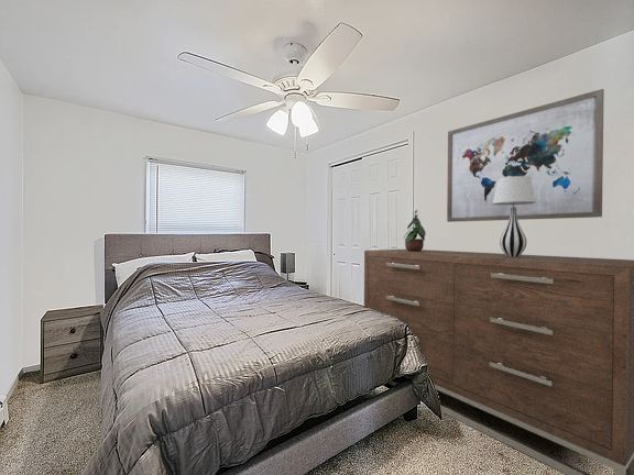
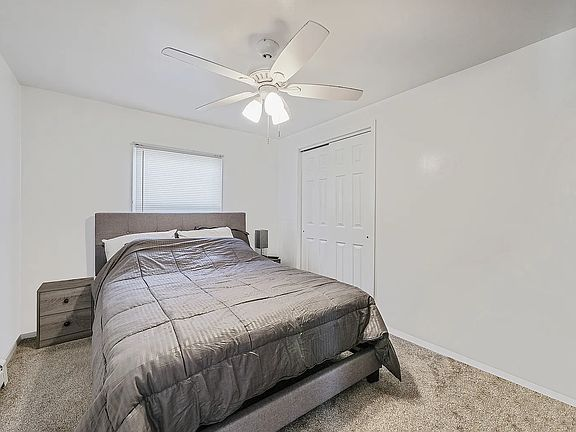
- dresser [363,248,634,475]
- wall art [446,88,605,223]
- potted plant [403,209,427,252]
- table lamp [492,176,536,257]
